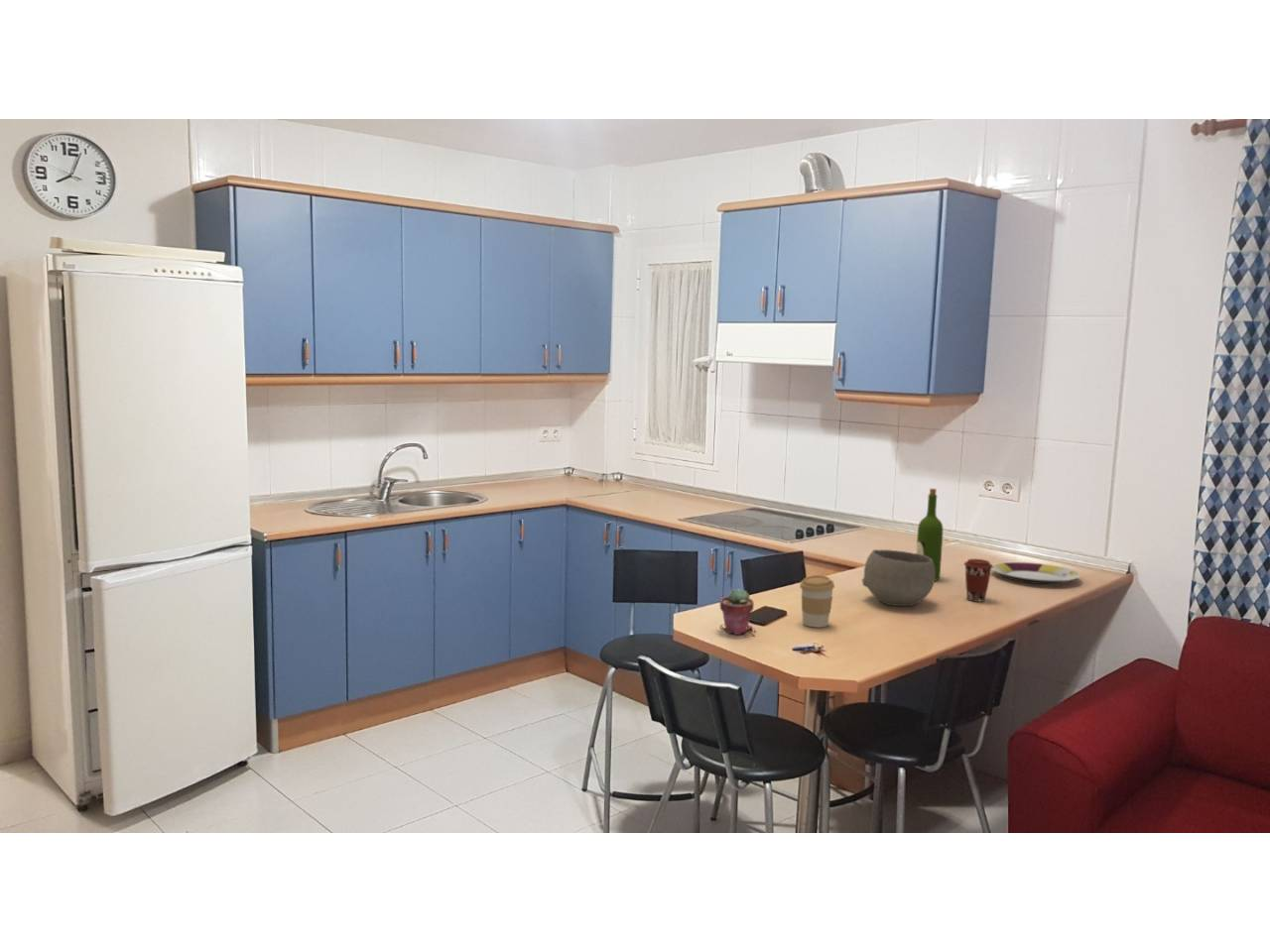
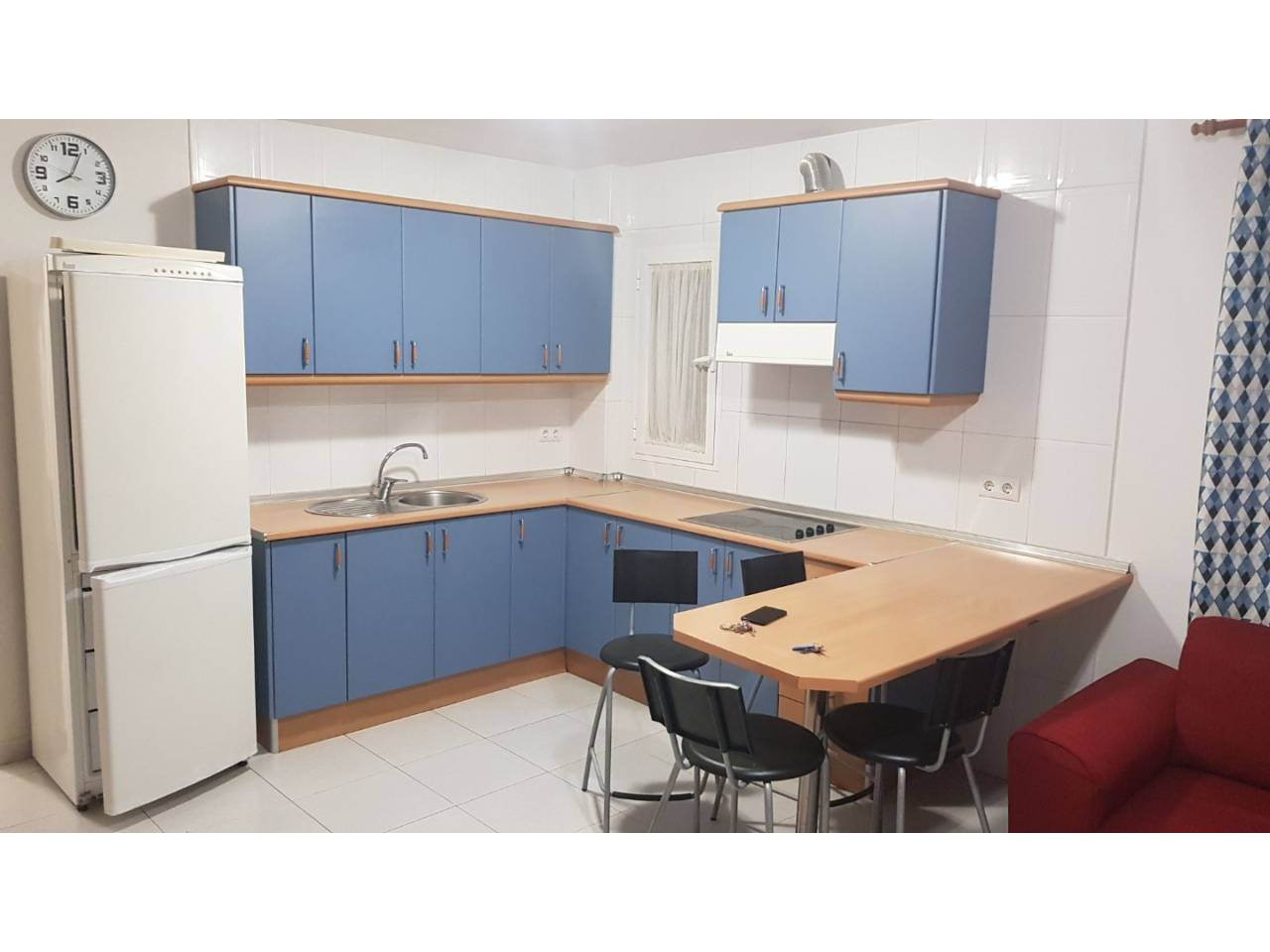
- plate [991,561,1081,585]
- coffee cup [963,558,993,603]
- bowl [860,548,936,607]
- potted succulent [719,587,755,636]
- coffee cup [799,574,835,628]
- wine bottle [915,488,944,582]
